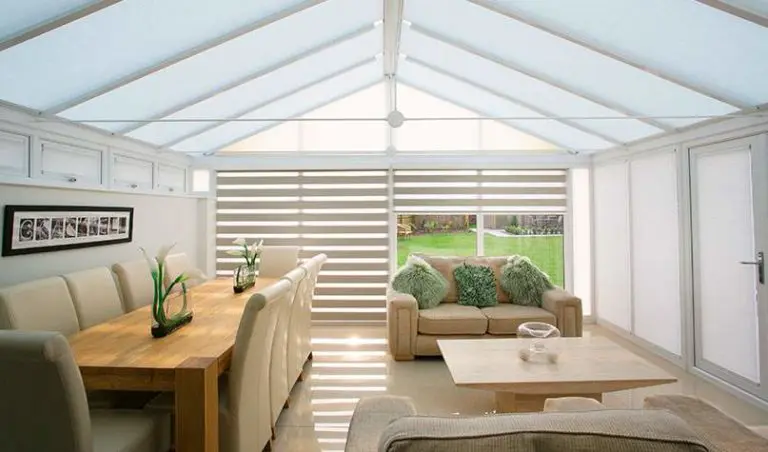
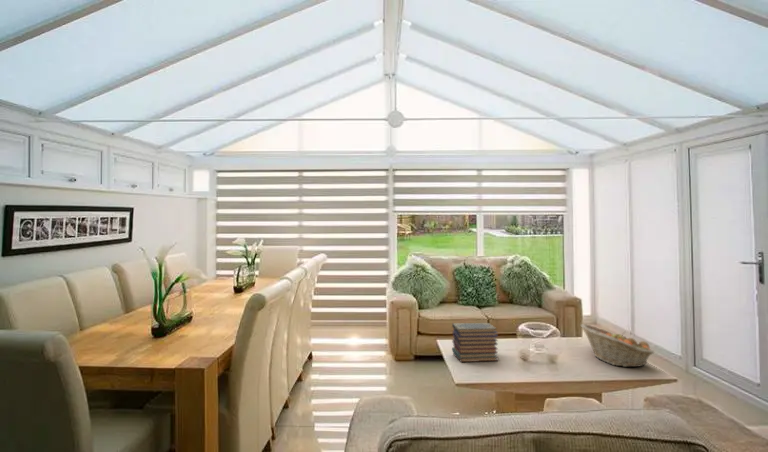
+ book stack [451,322,499,363]
+ fruit basket [580,323,656,368]
